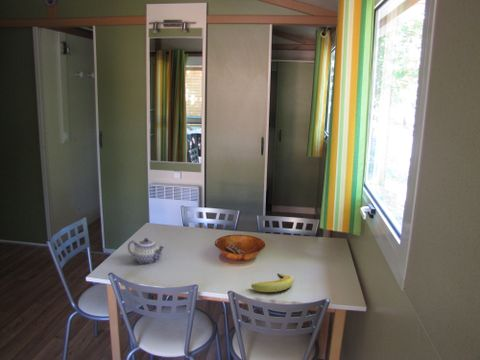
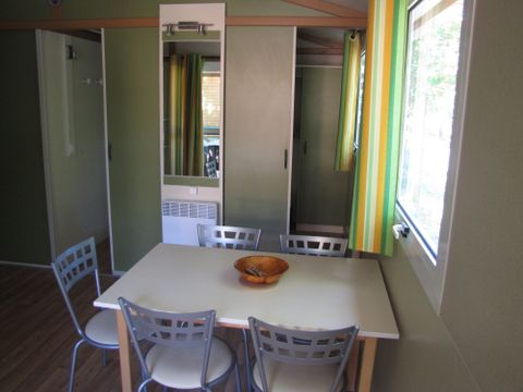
- banana [250,272,295,293]
- teapot [127,237,166,265]
